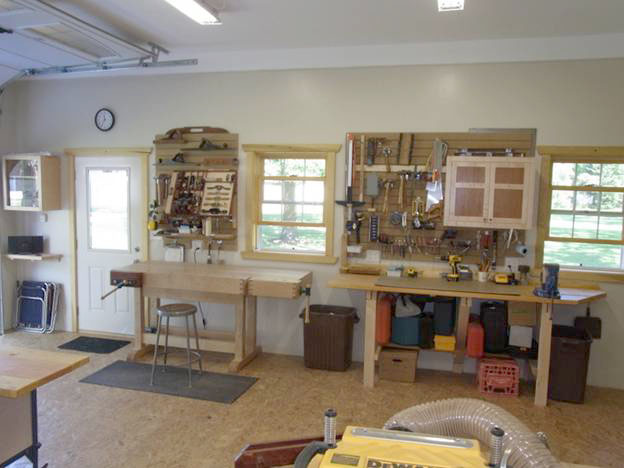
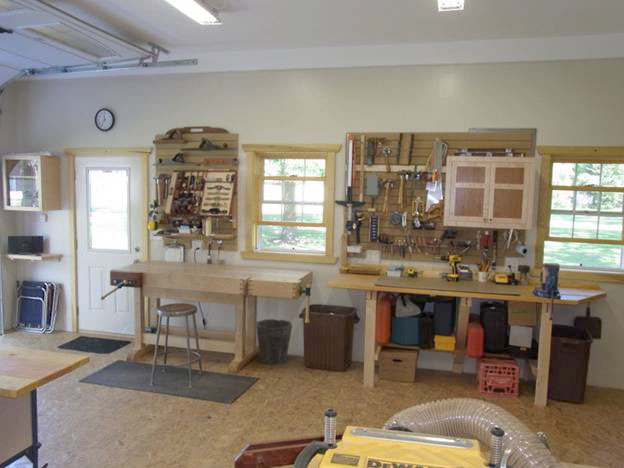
+ waste bin [255,318,293,365]
